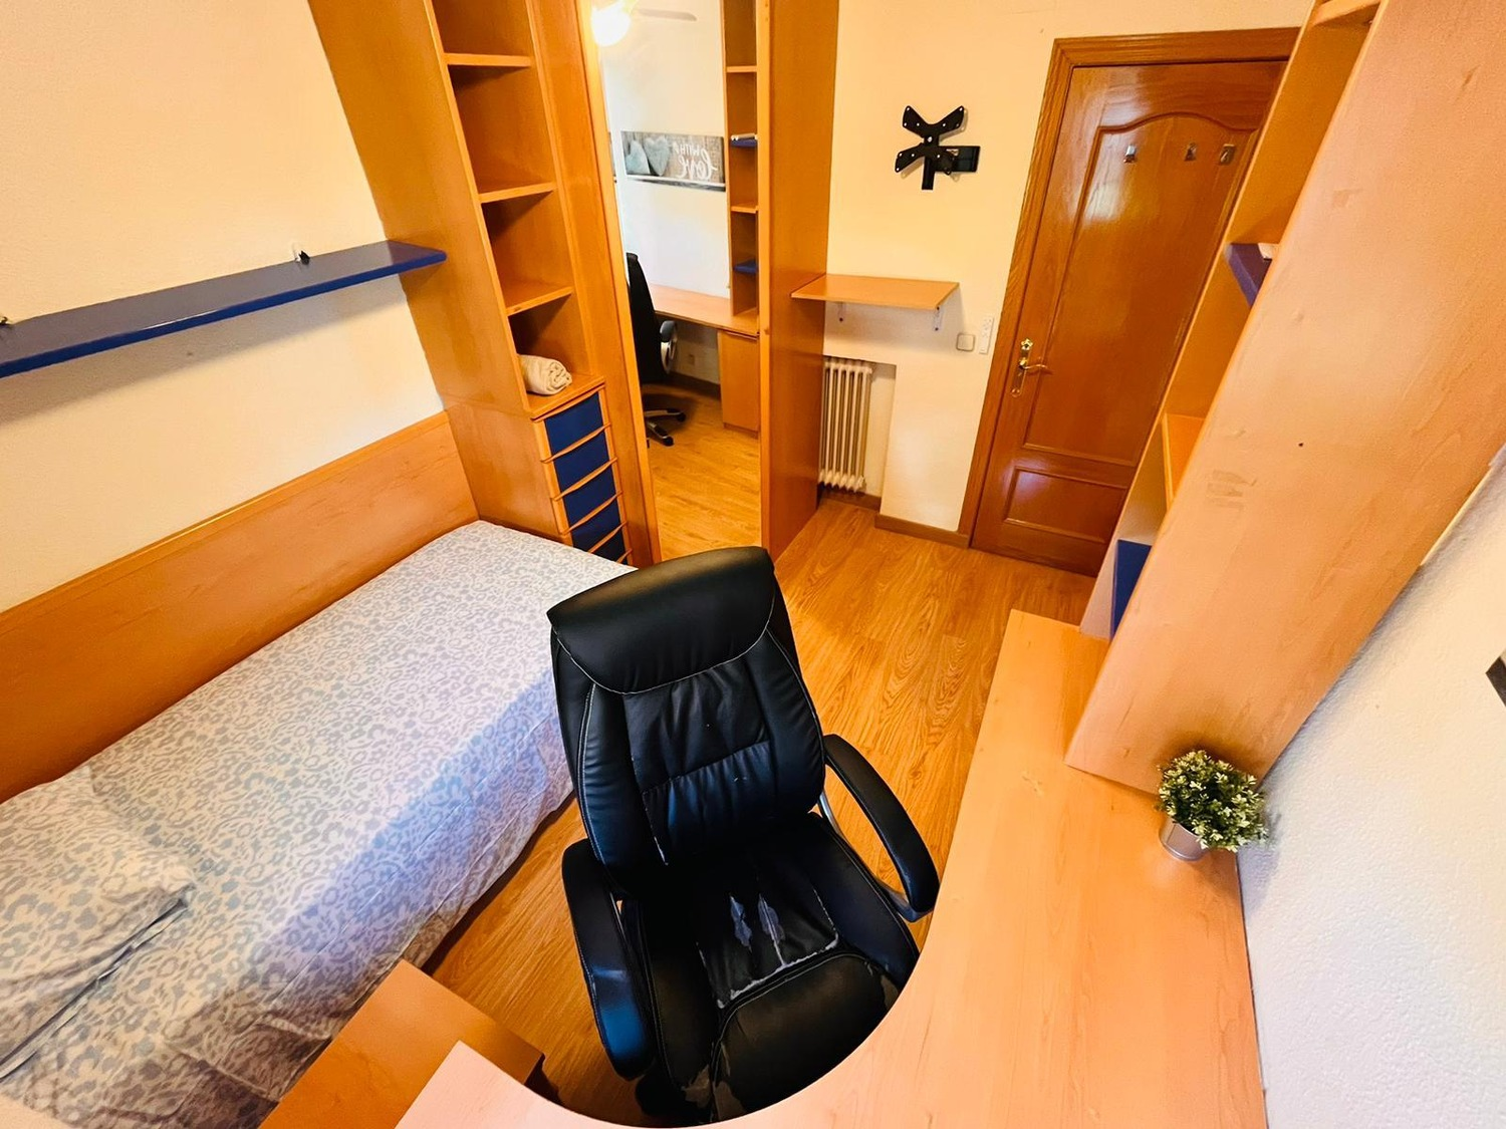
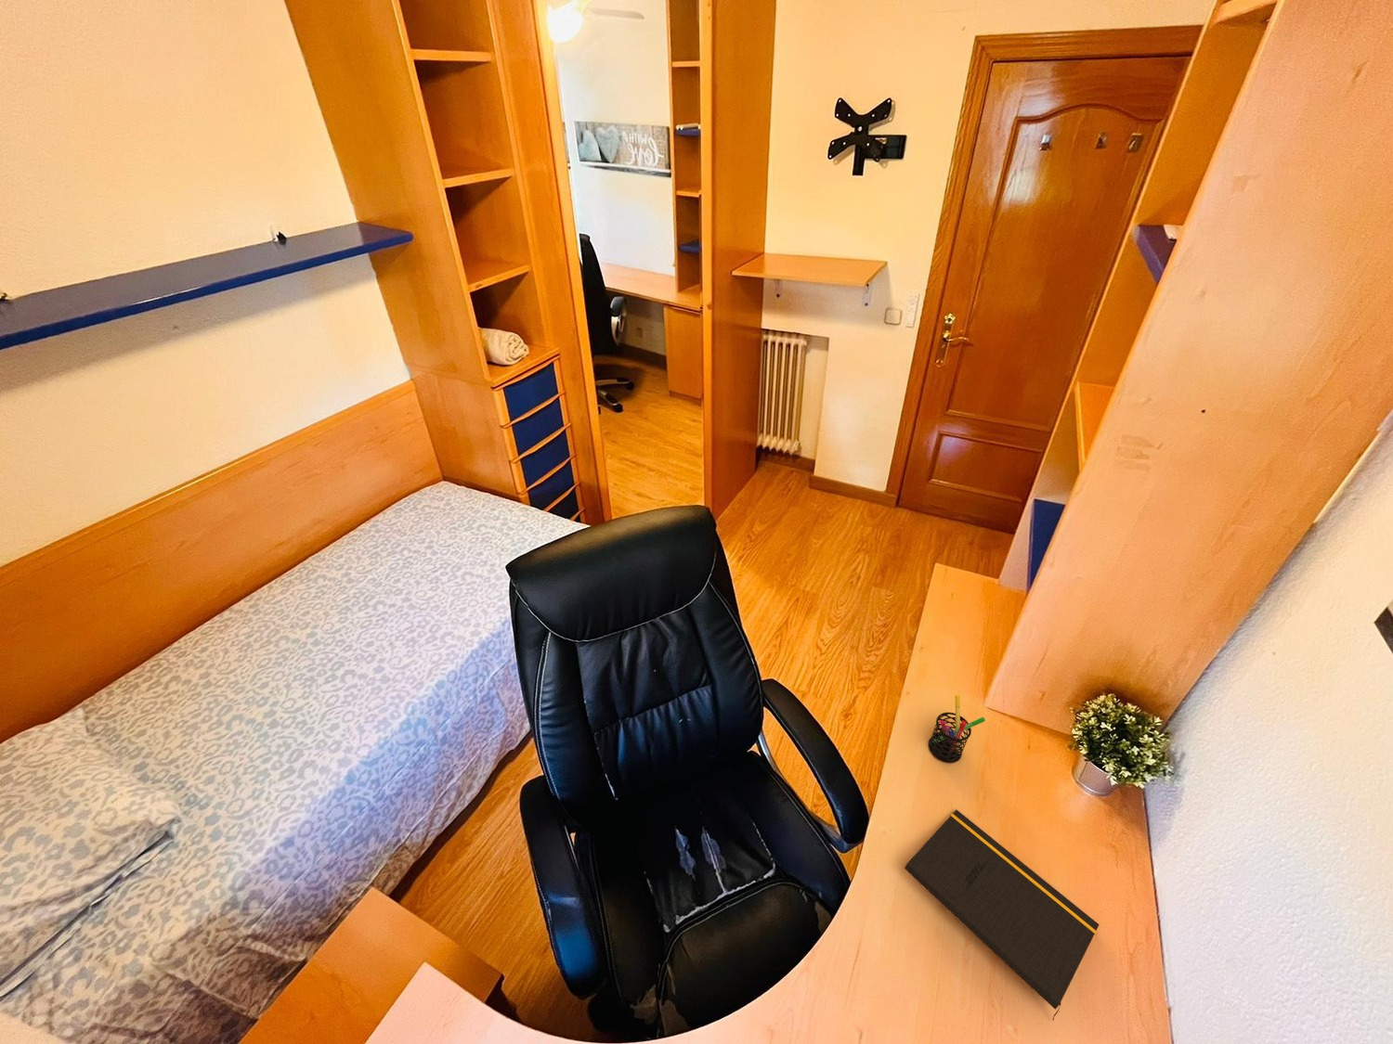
+ pen holder [928,693,986,763]
+ notepad [904,809,1099,1021]
